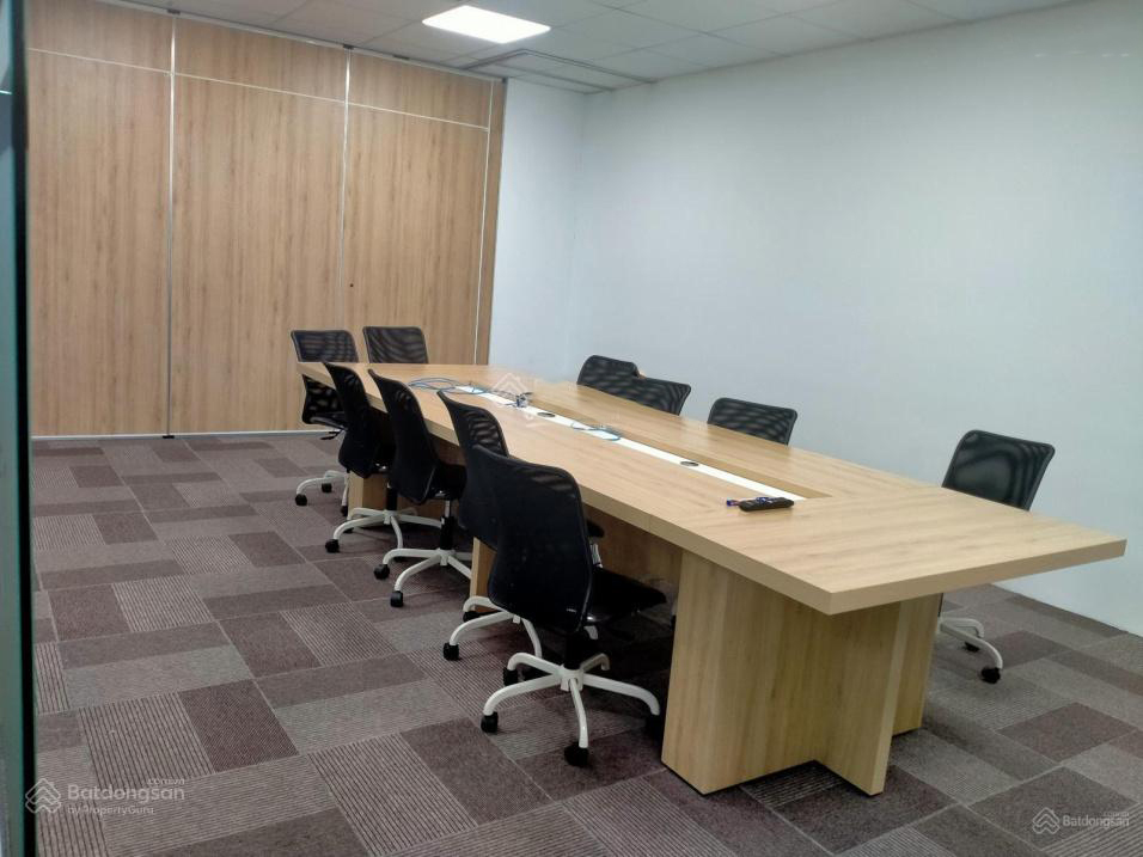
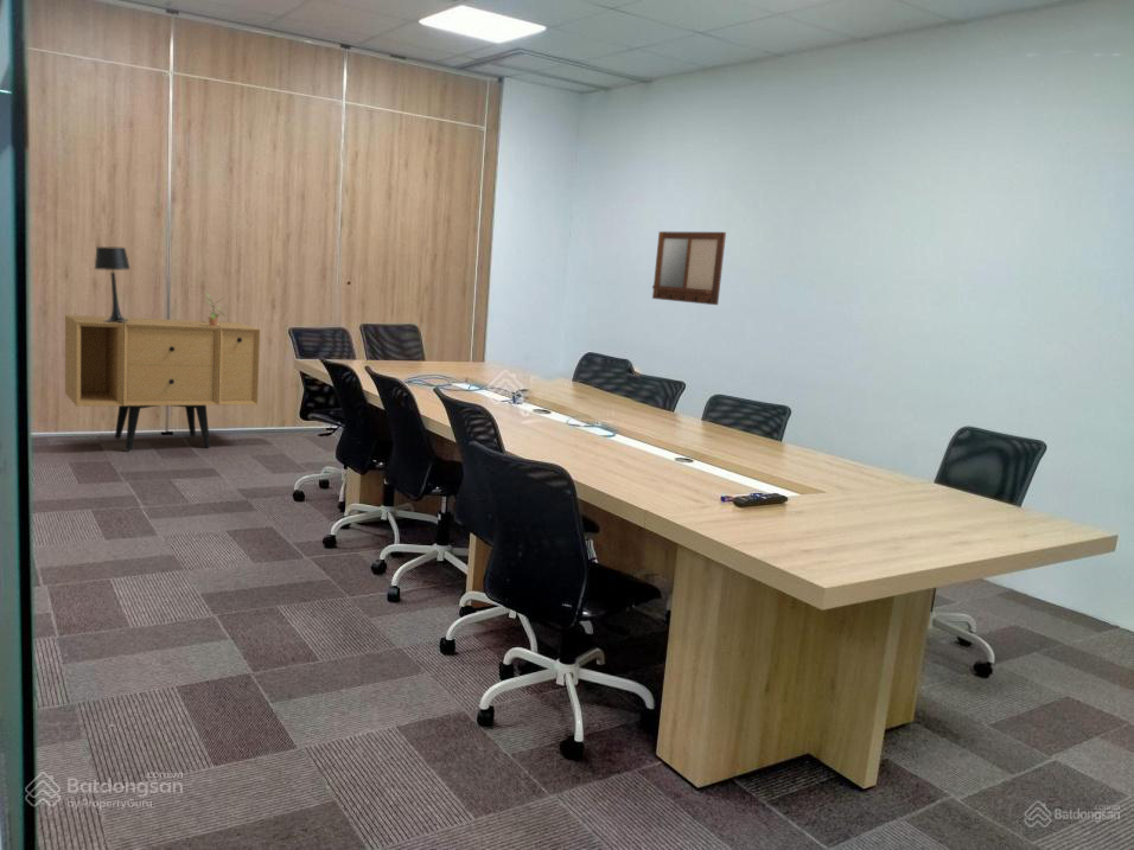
+ table lamp [94,245,132,322]
+ potted plant [199,292,228,327]
+ writing board [651,230,727,306]
+ sideboard [64,314,261,452]
